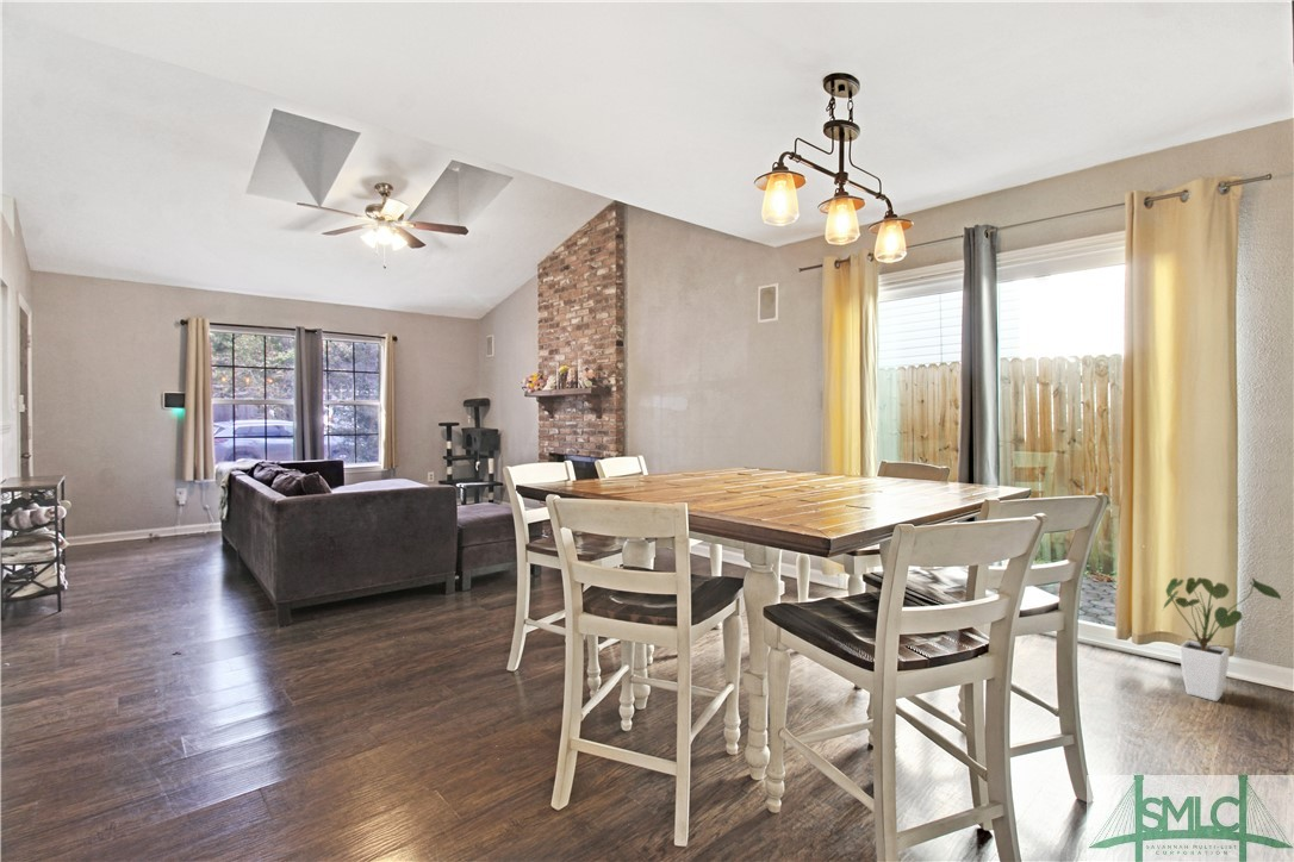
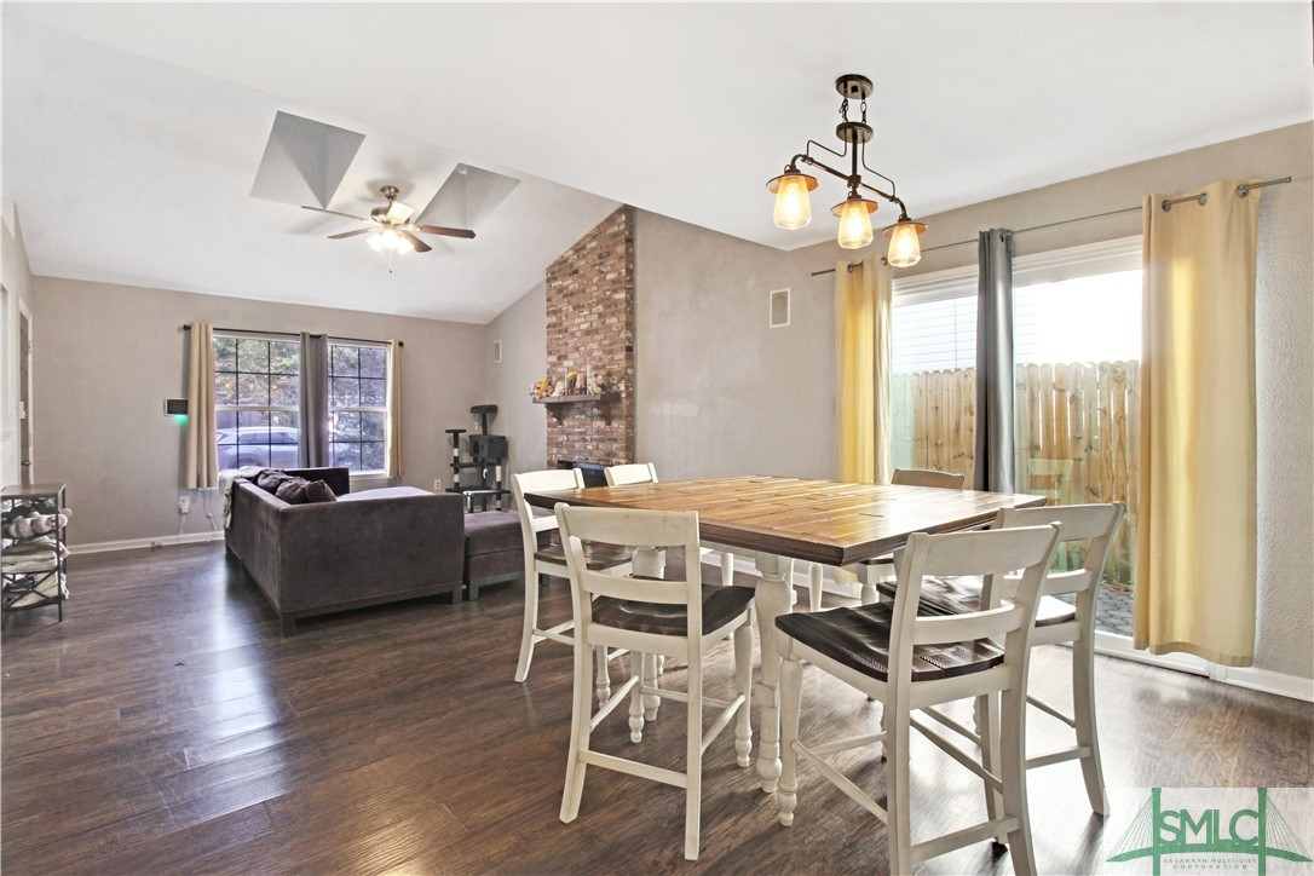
- house plant [1162,576,1283,702]
